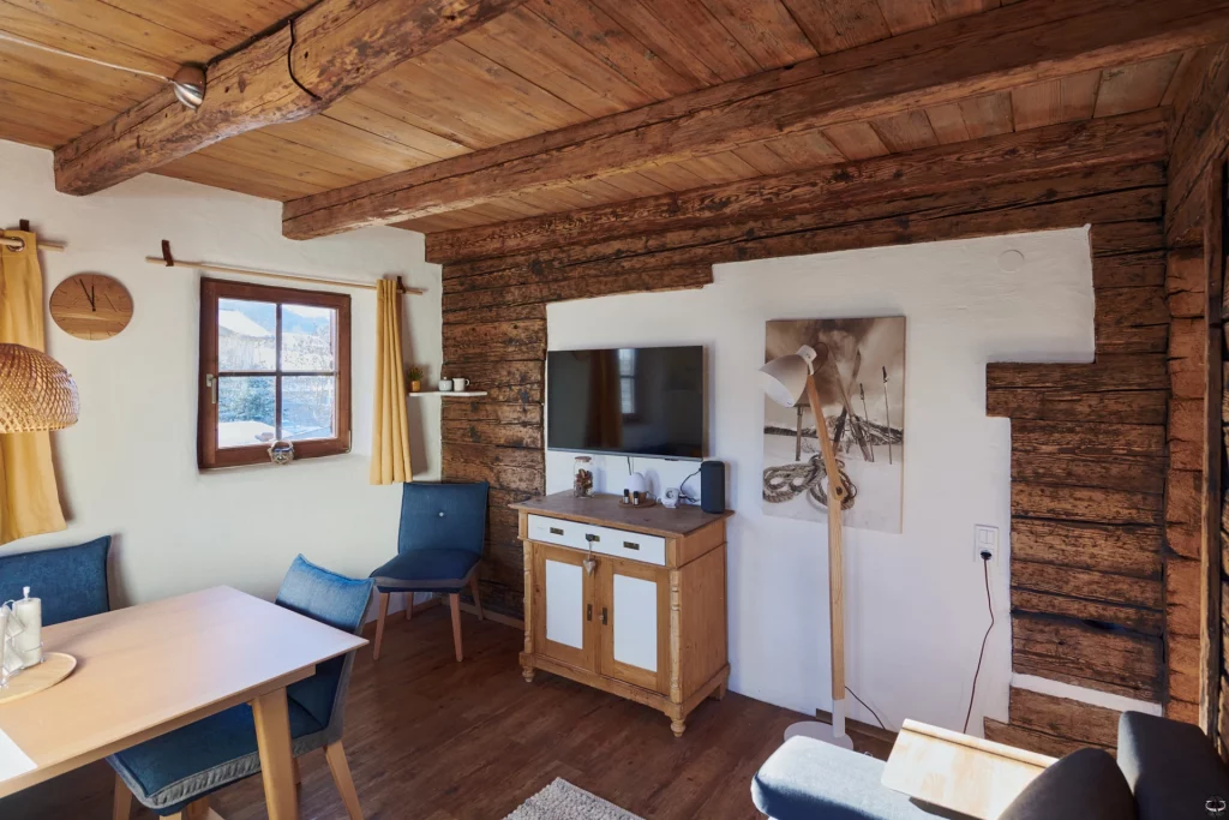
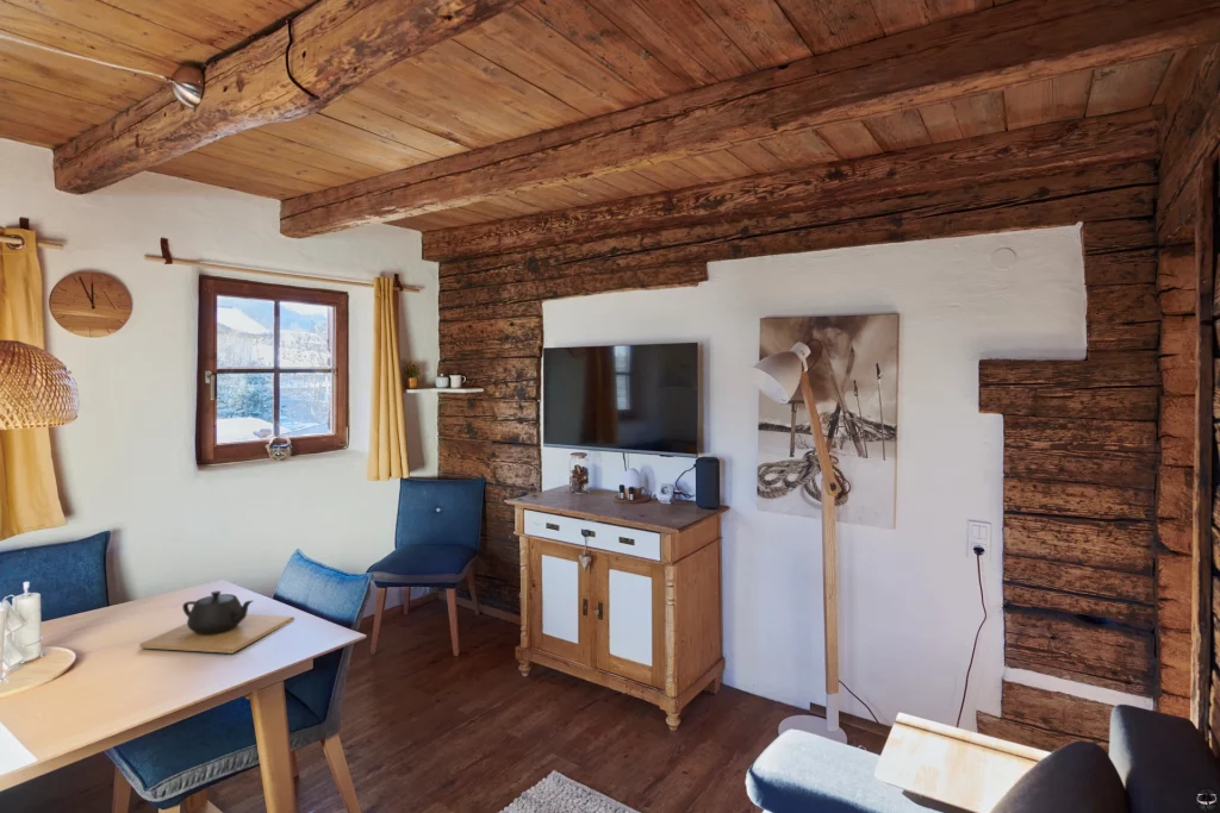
+ teapot [138,589,294,655]
